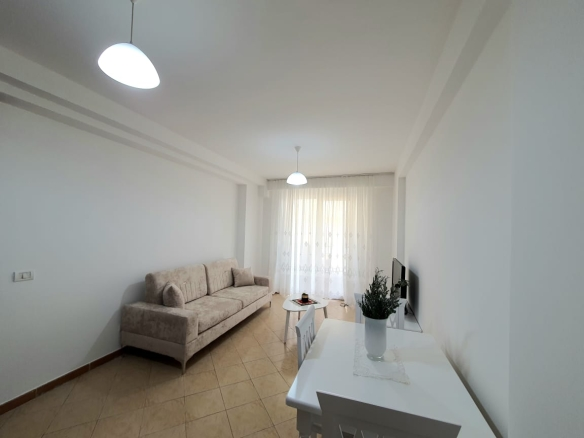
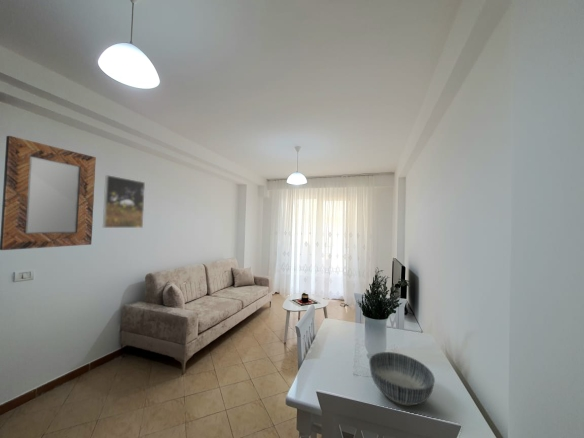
+ bowl [368,351,436,406]
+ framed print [102,174,146,229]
+ home mirror [0,135,97,251]
